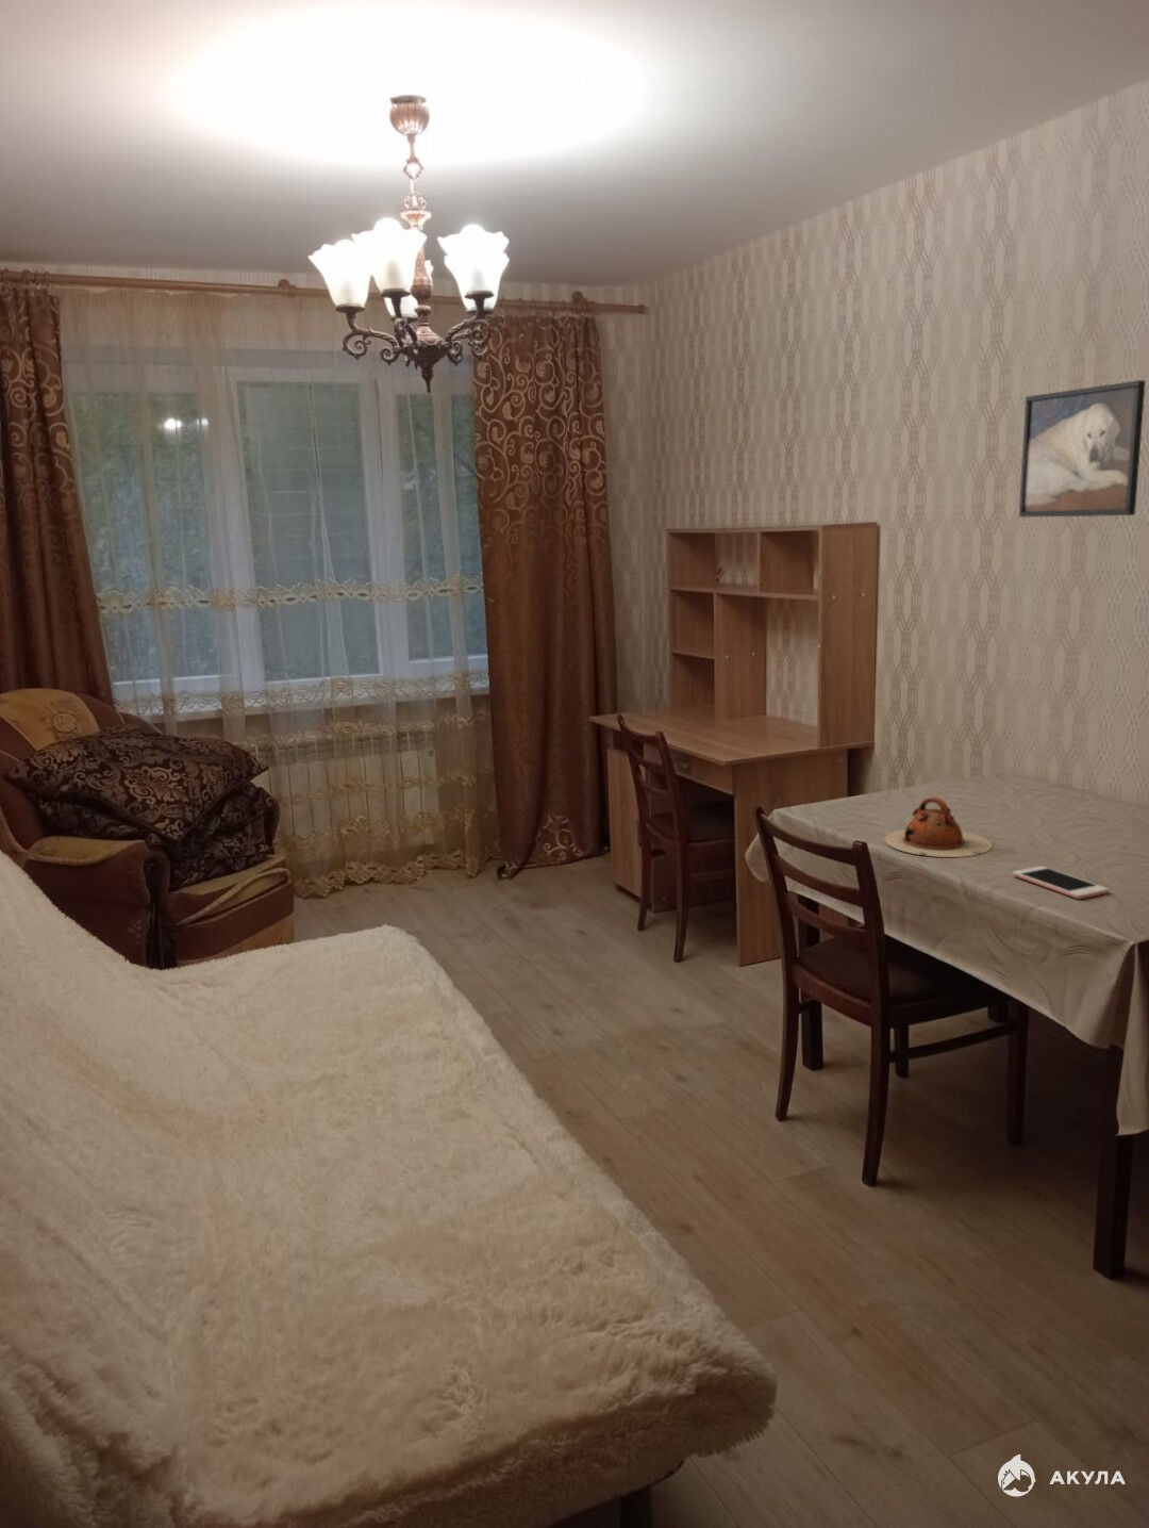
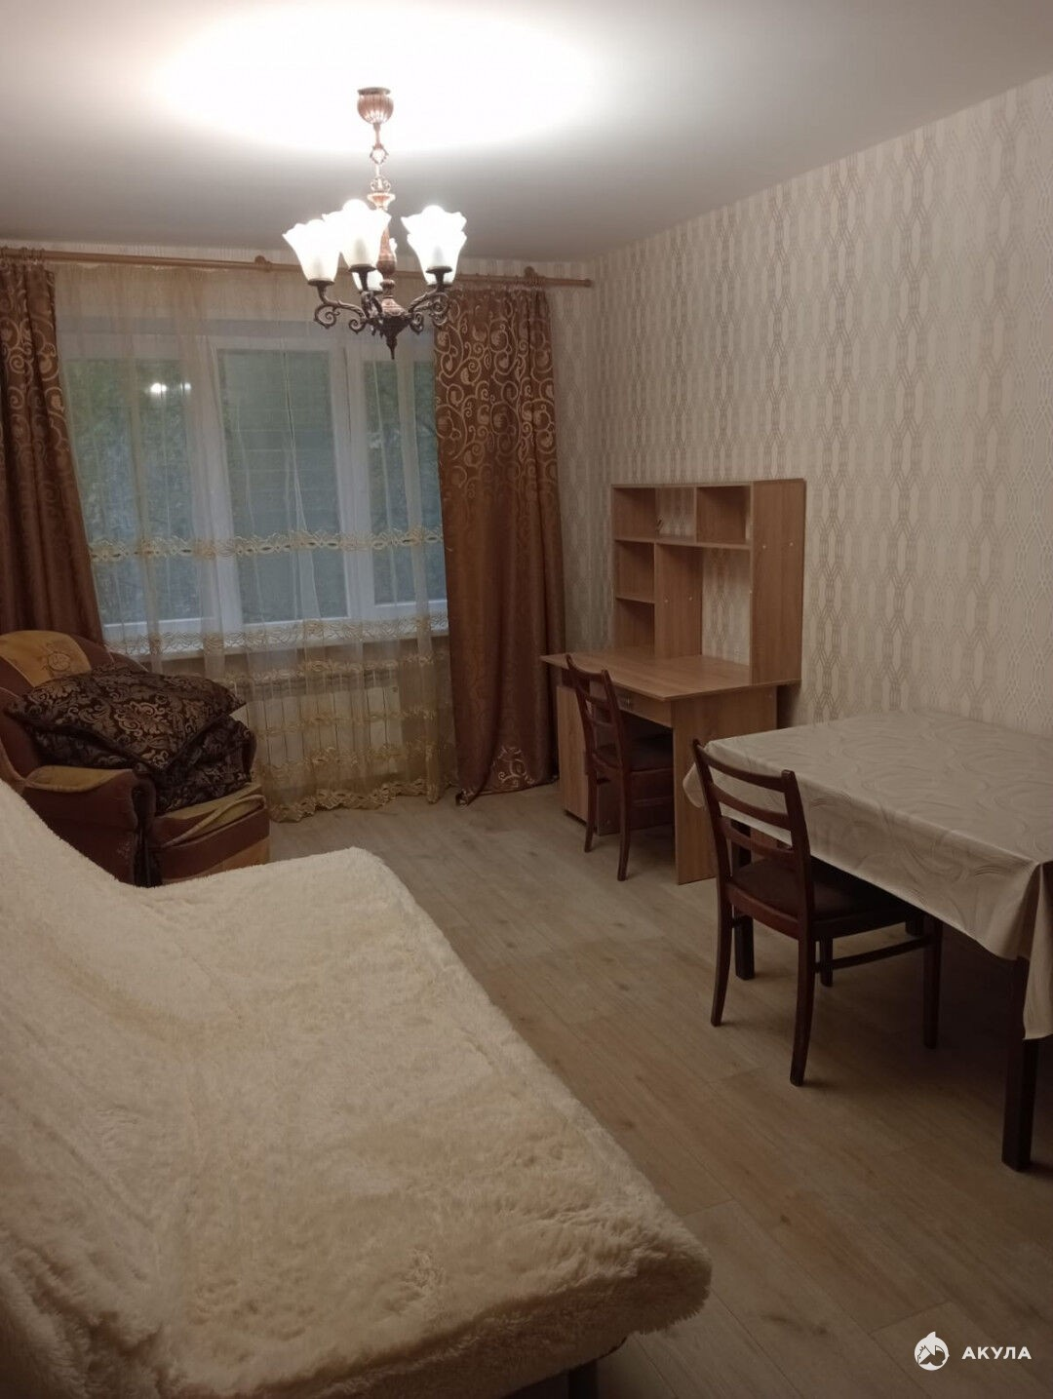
- teapot [885,796,993,859]
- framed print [1019,379,1147,518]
- cell phone [1011,865,1109,900]
